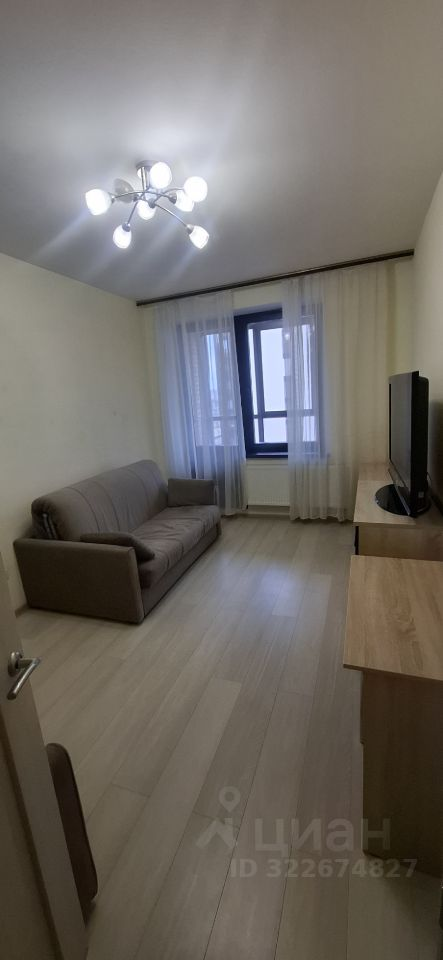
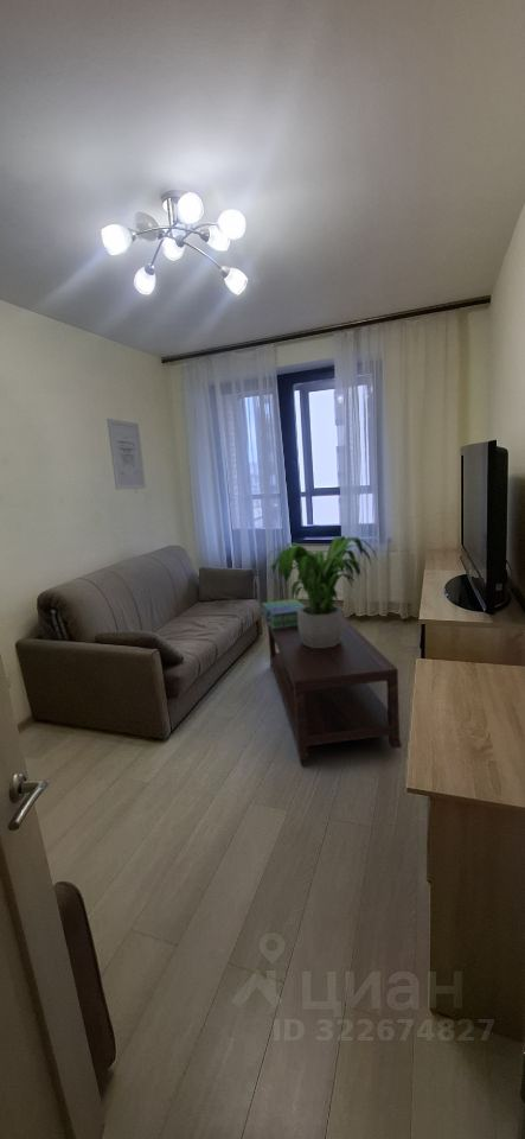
+ potted plant [262,535,378,648]
+ coffee table [267,616,402,762]
+ stack of books [260,598,306,629]
+ wall art [105,418,147,491]
